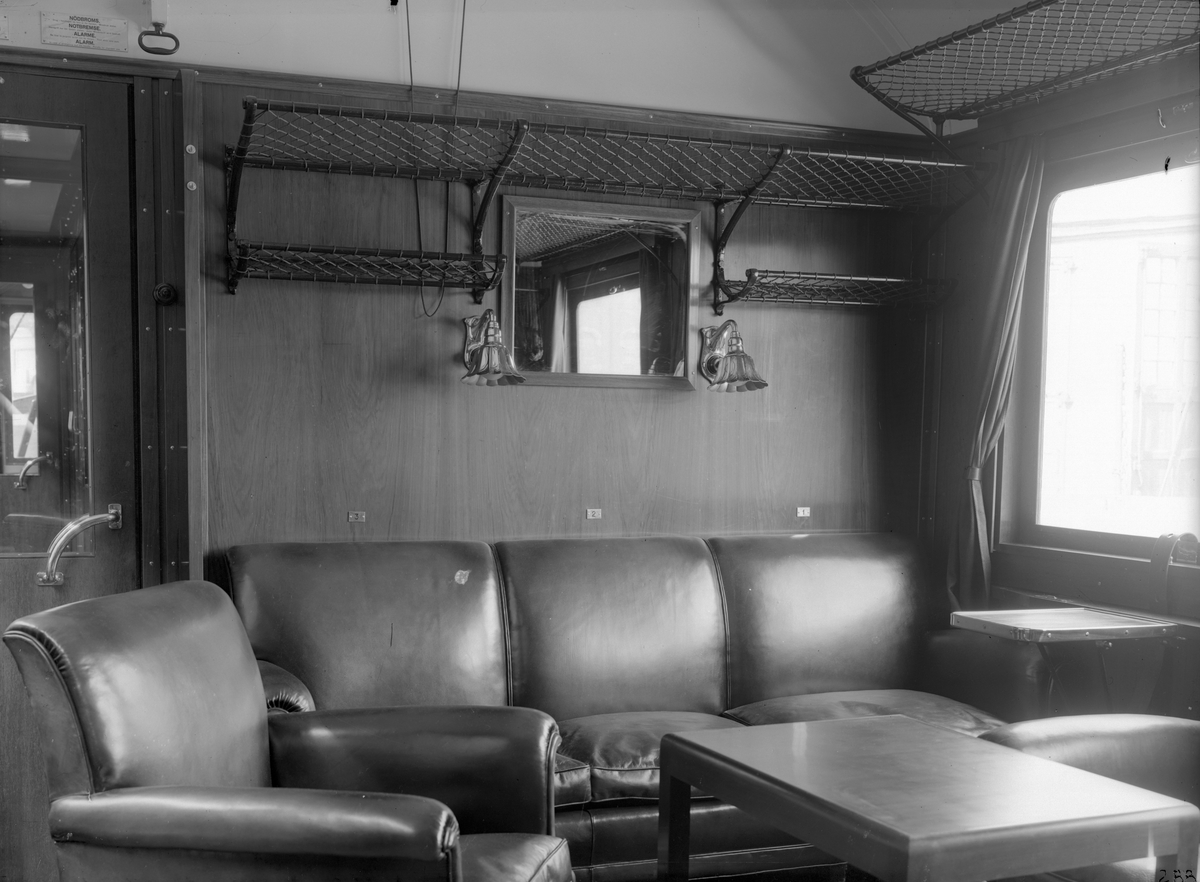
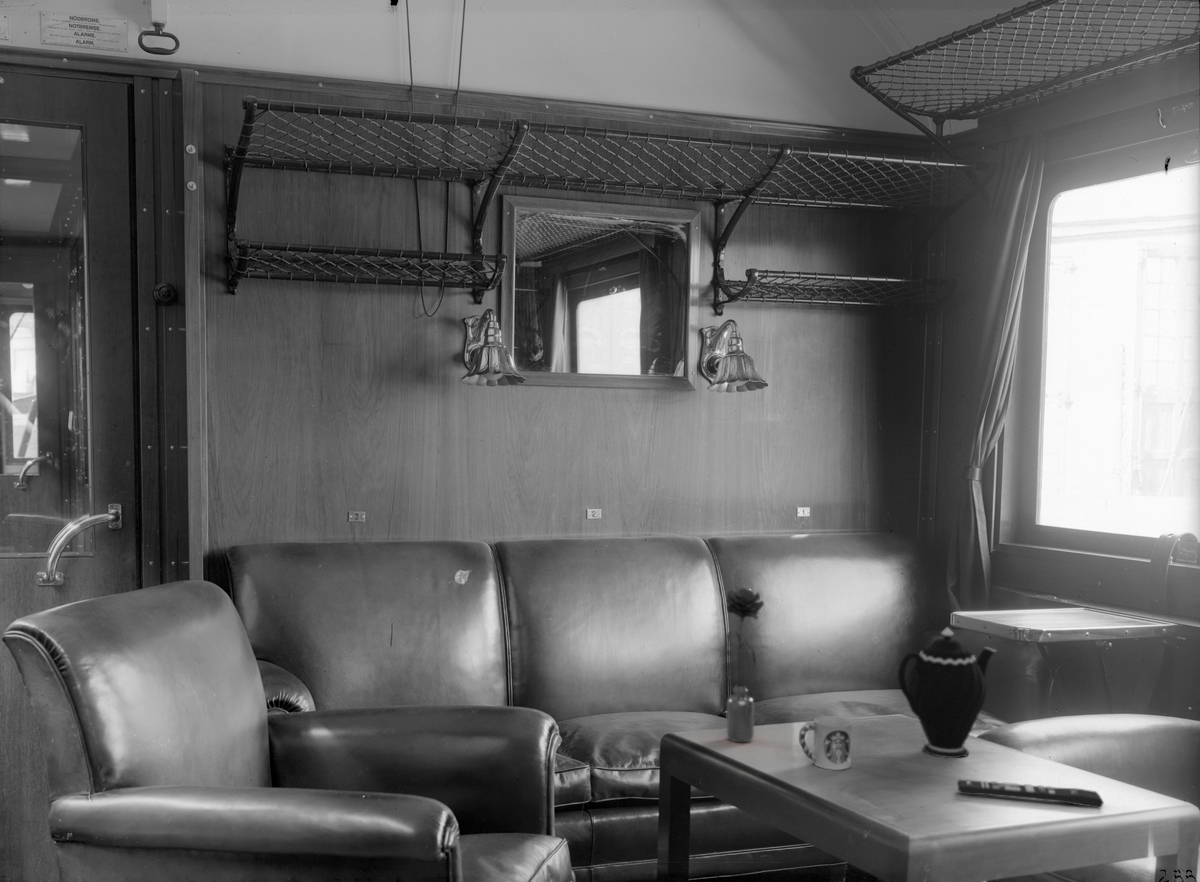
+ remote control [956,778,1105,810]
+ flower [725,587,765,743]
+ teapot [897,627,997,759]
+ cup [798,715,853,771]
